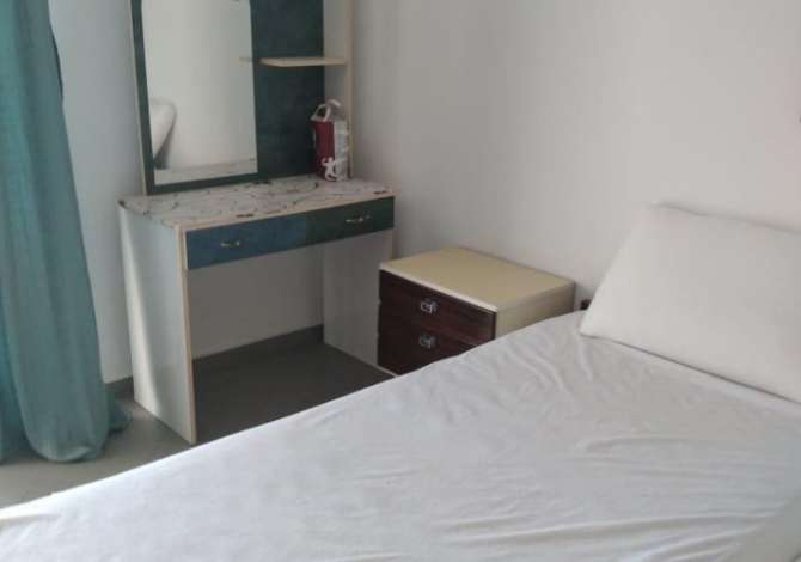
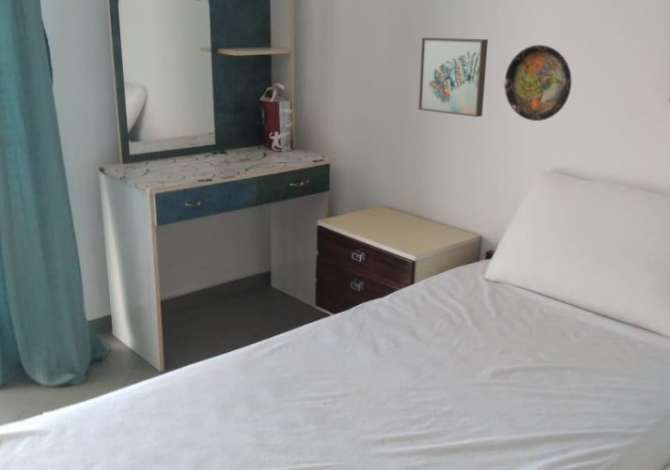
+ decorative plate [503,44,572,122]
+ wall art [418,37,489,118]
